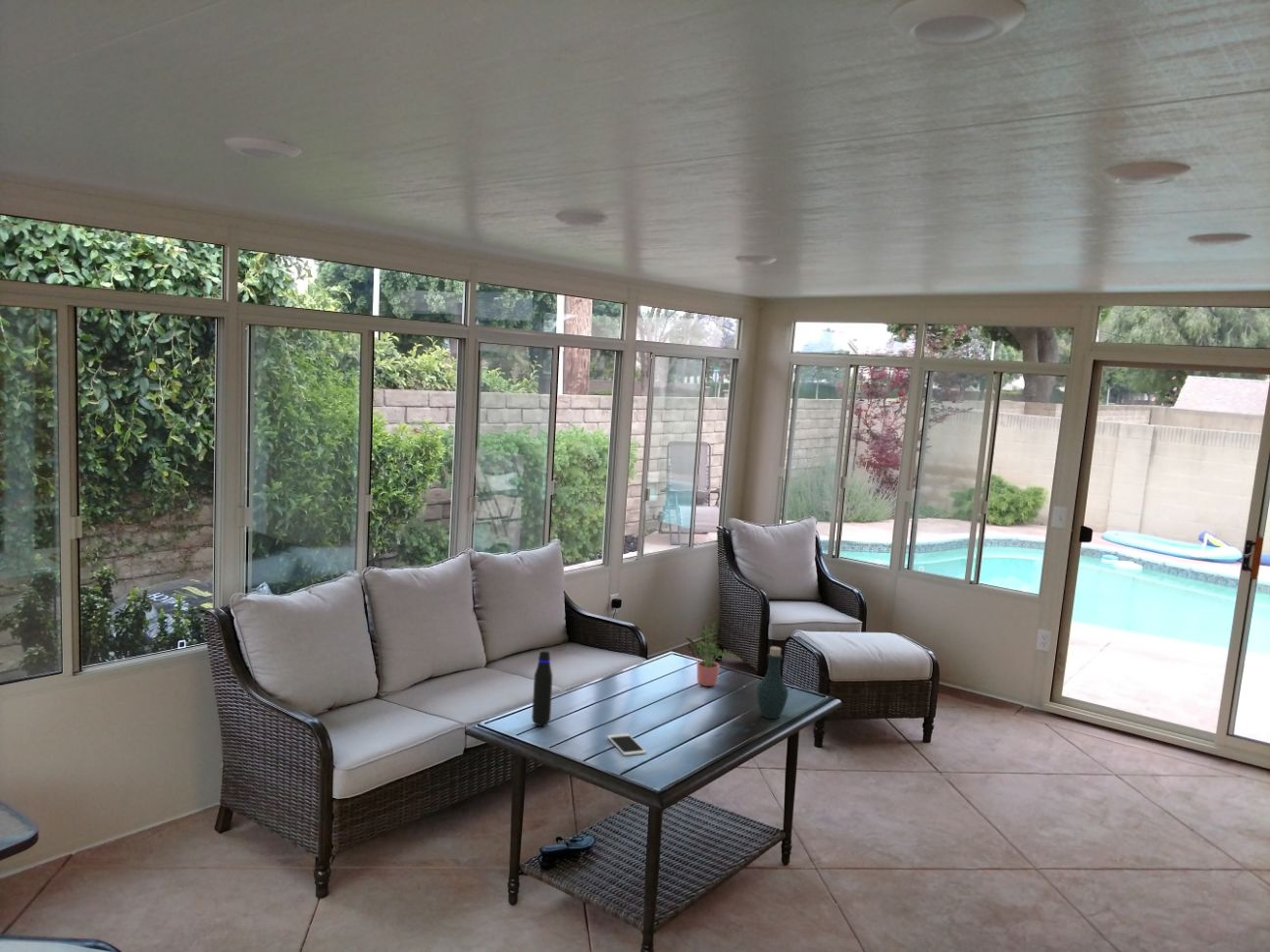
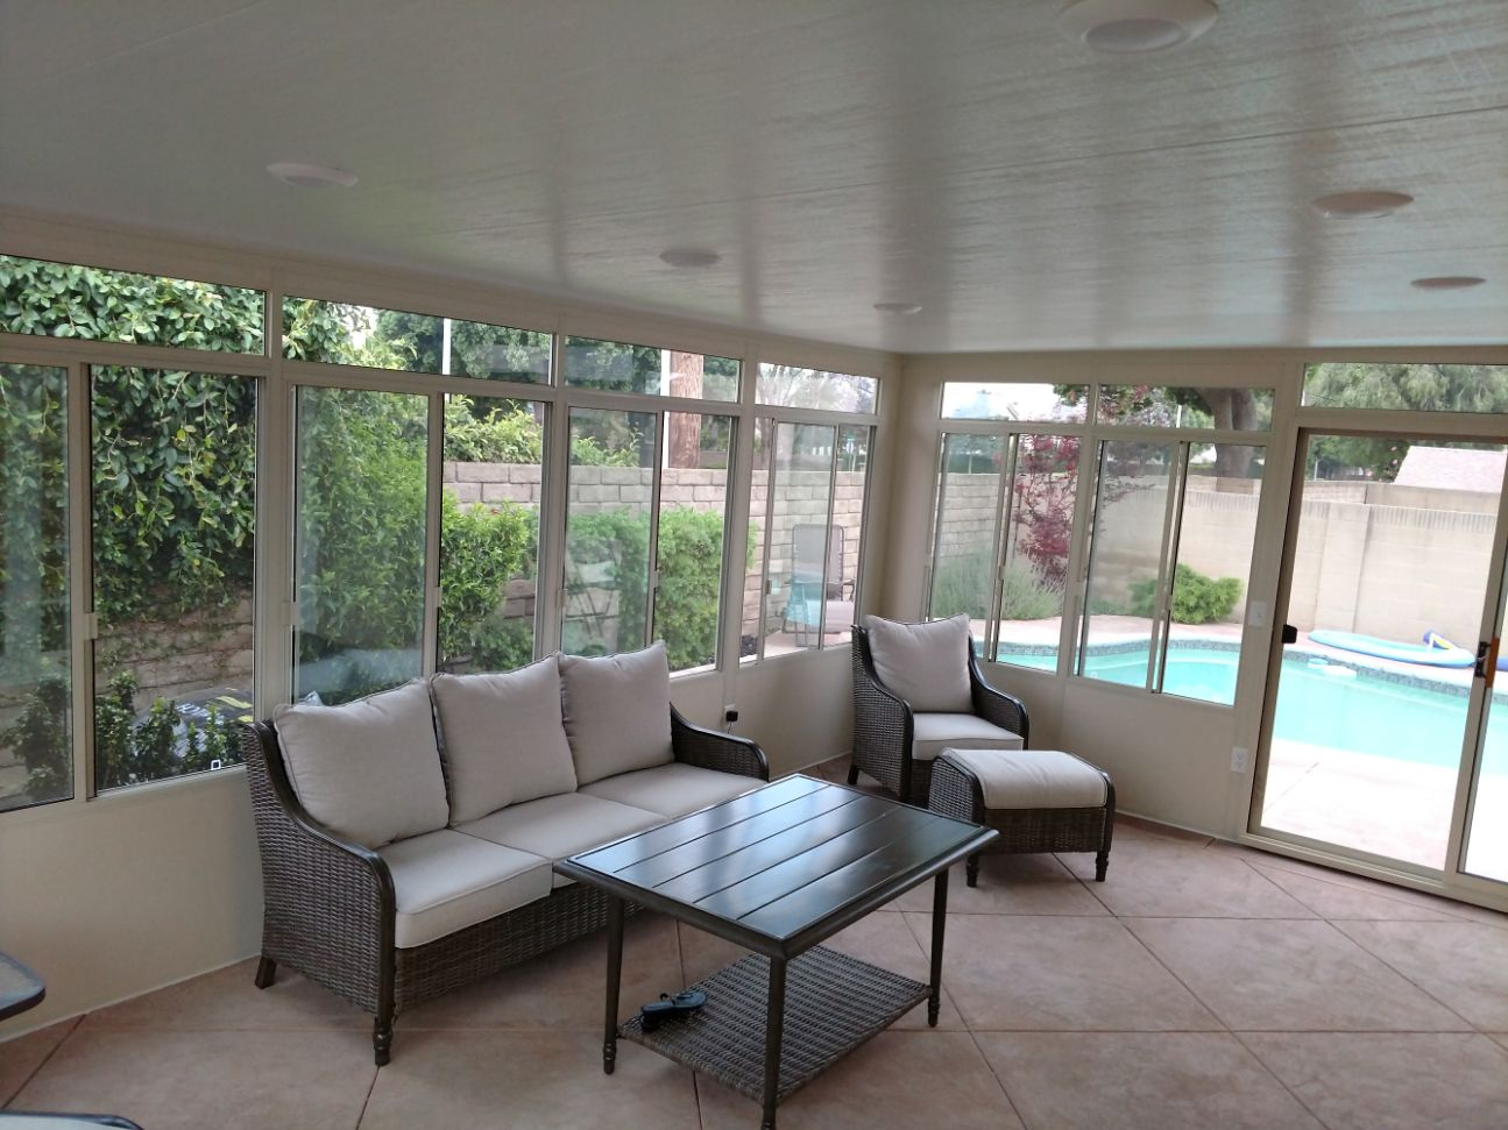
- water bottle [531,649,553,727]
- bottle [755,645,789,720]
- potted plant [685,621,741,687]
- cell phone [606,732,647,757]
